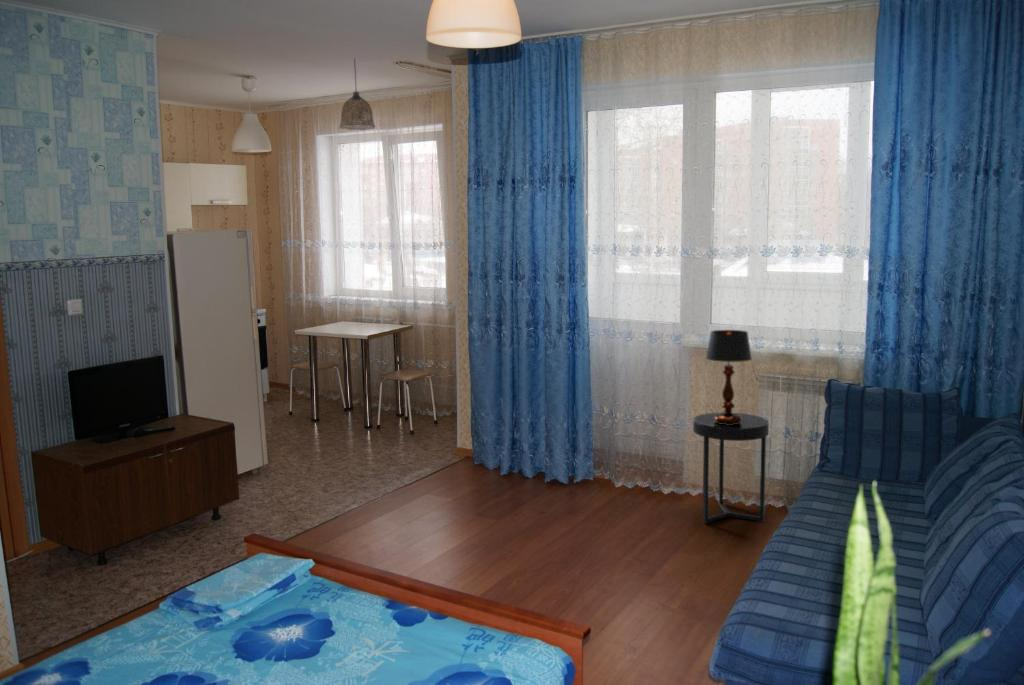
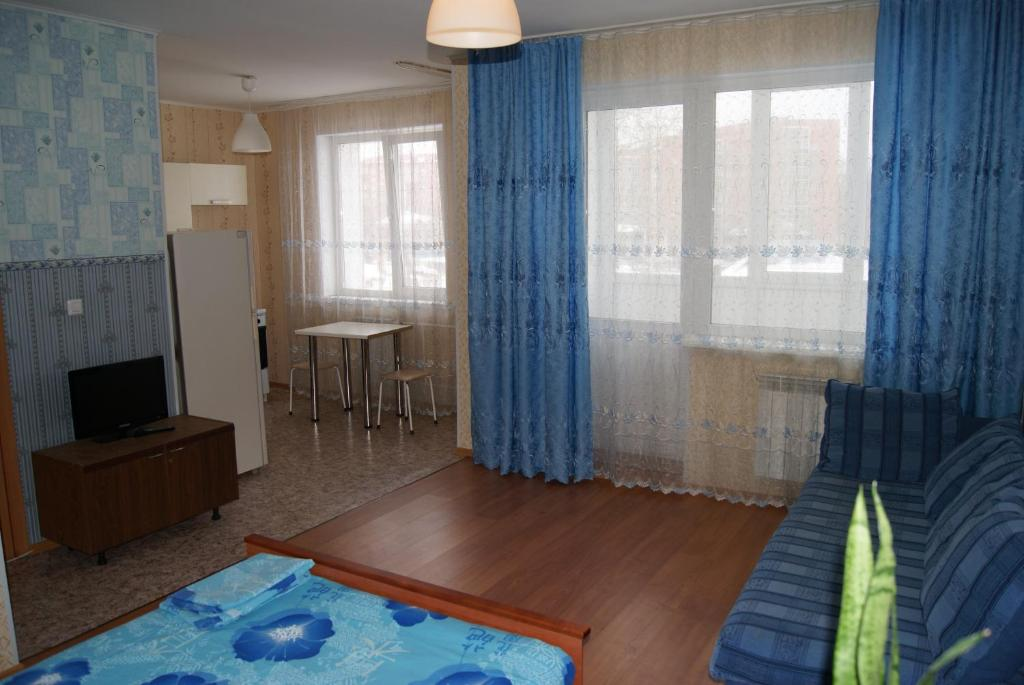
- side table [692,412,770,524]
- pendant lamp [338,58,376,131]
- table lamp [705,329,753,425]
